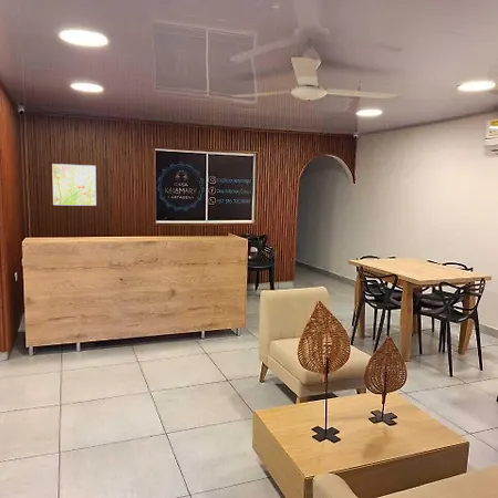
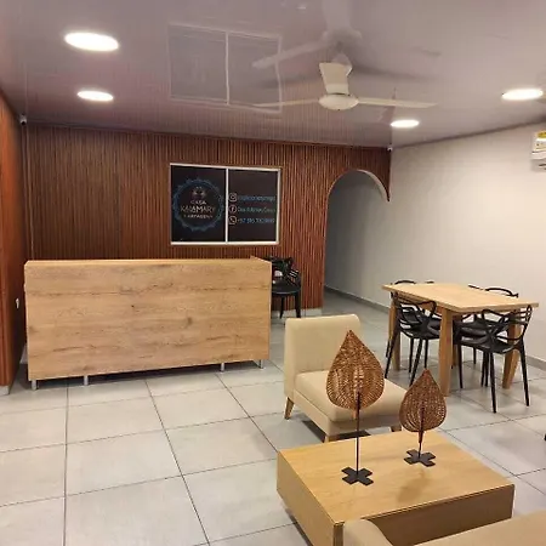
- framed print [51,163,97,207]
